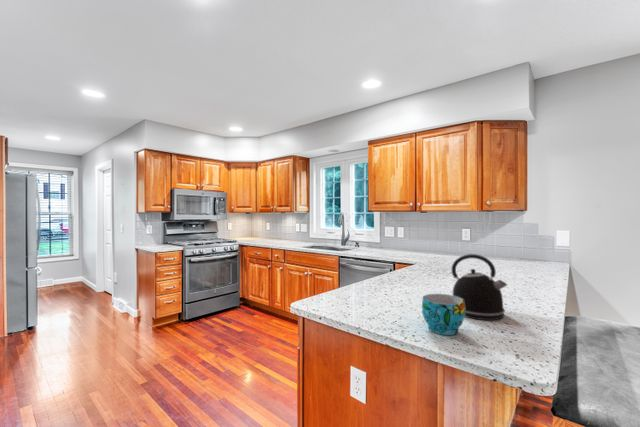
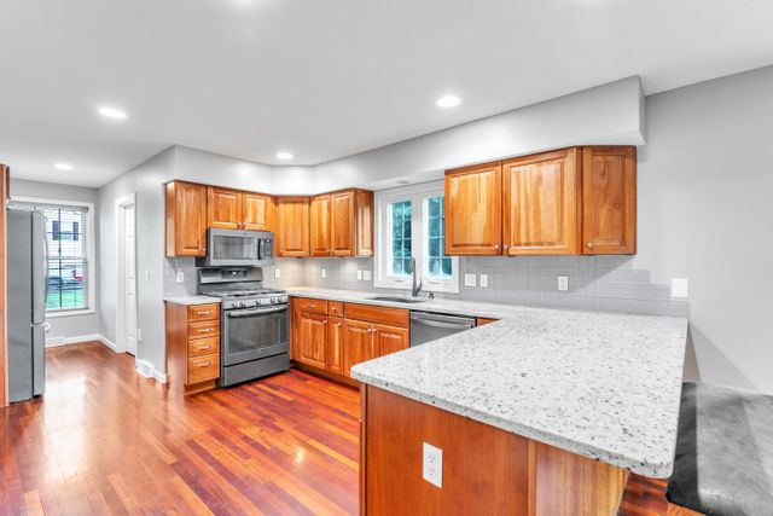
- kettle [451,253,508,321]
- cup [421,293,466,336]
